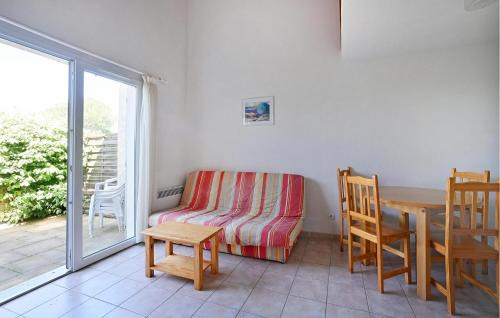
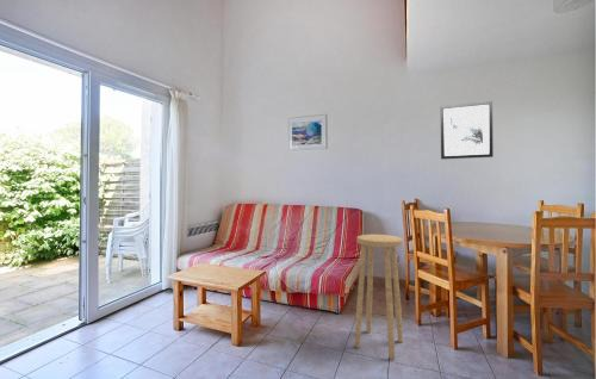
+ wall art [440,100,495,161]
+ stool [354,234,404,360]
